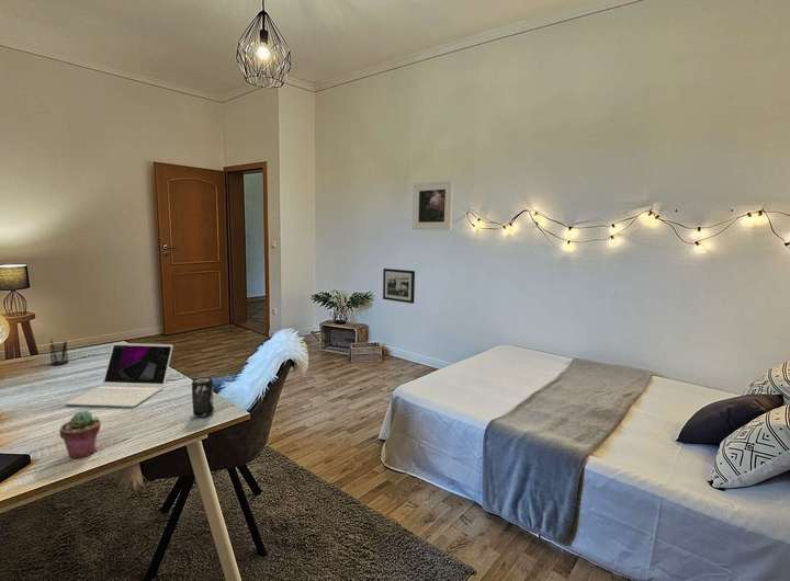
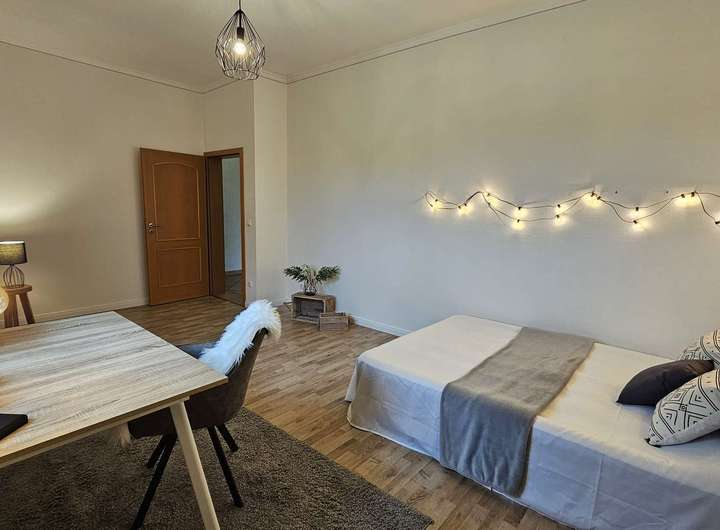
- laptop [65,342,174,408]
- pencil holder [48,337,69,366]
- beverage can [191,376,215,419]
- picture frame [382,267,416,305]
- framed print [411,180,454,231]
- potted succulent [59,410,102,459]
